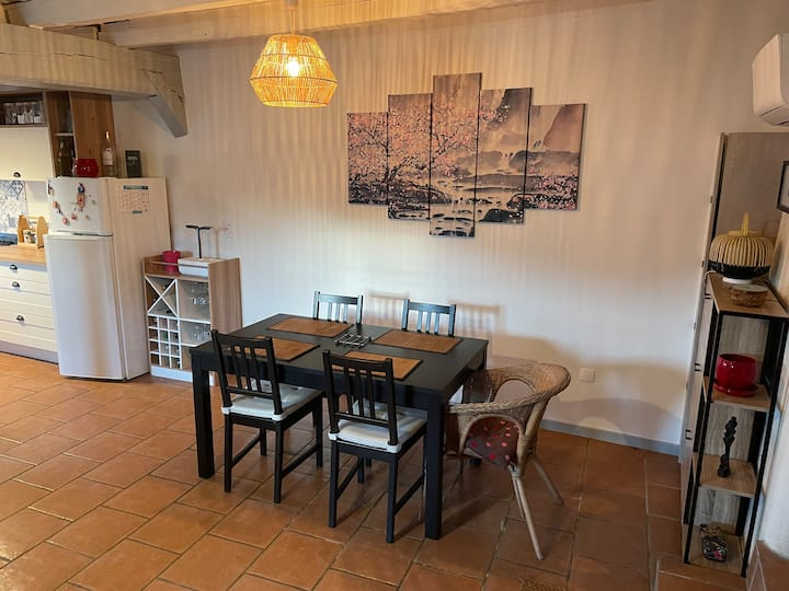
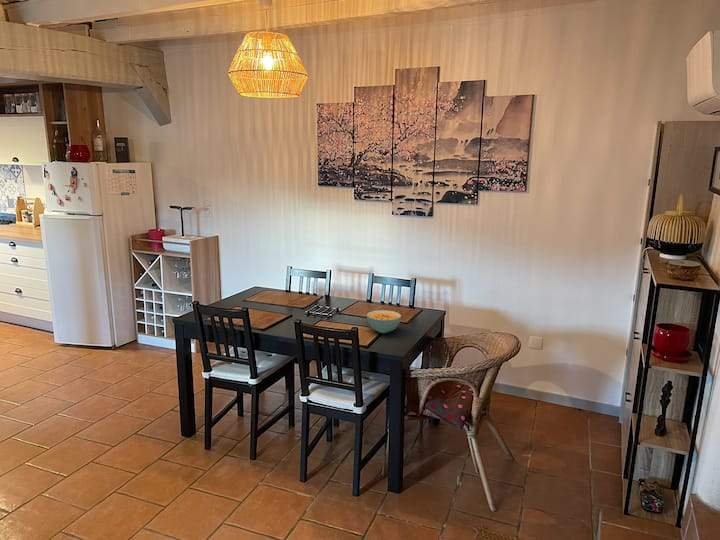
+ cereal bowl [365,309,403,334]
